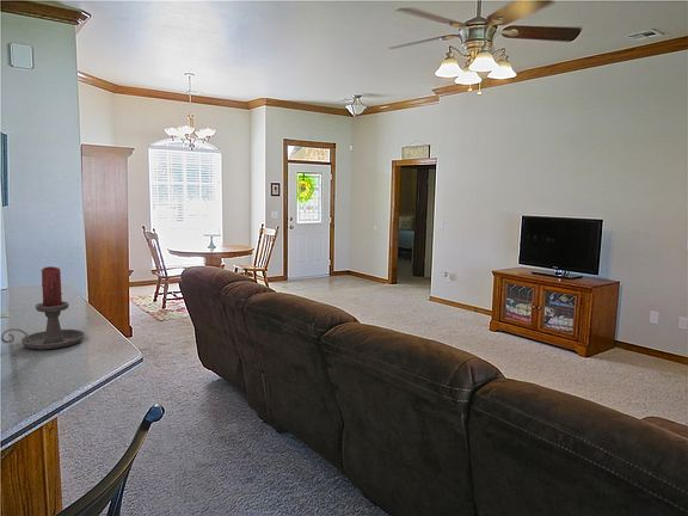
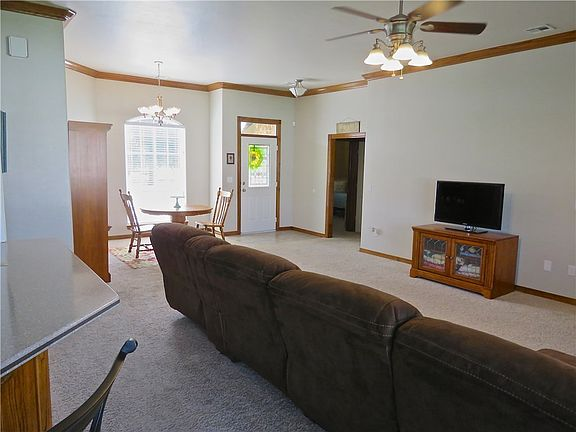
- candle holder [0,265,86,350]
